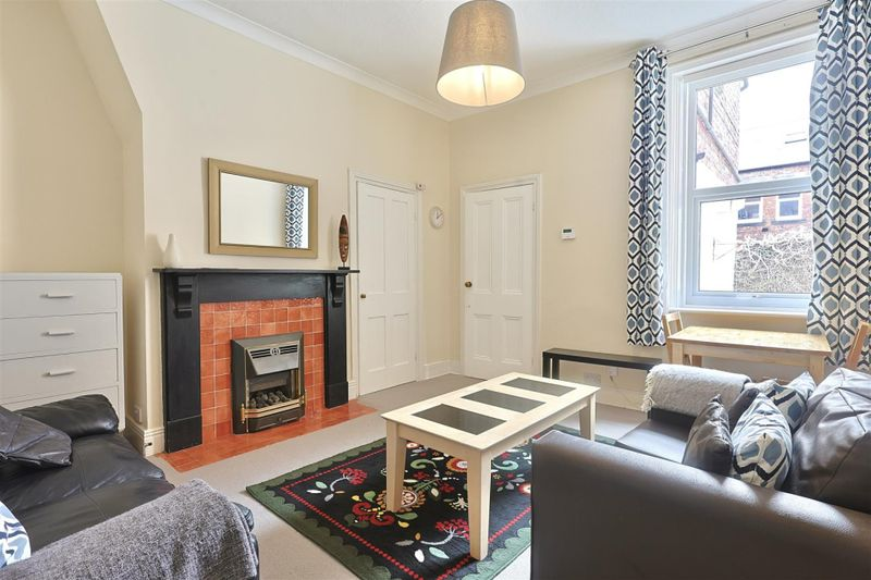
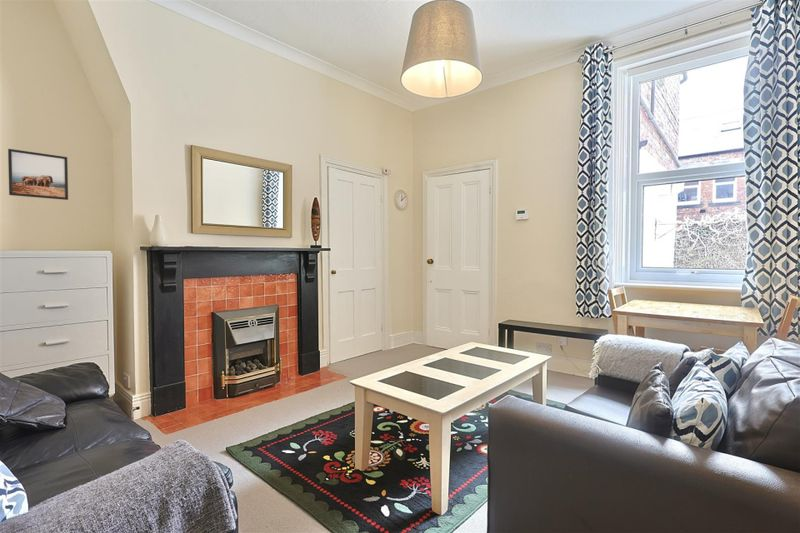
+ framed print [7,148,69,201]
